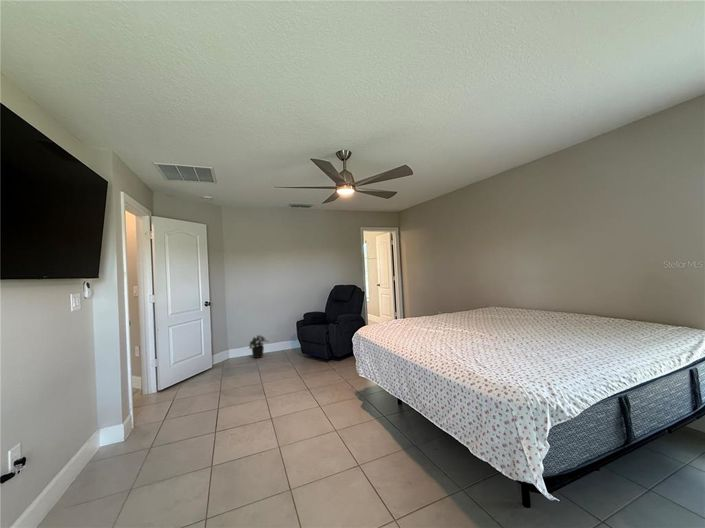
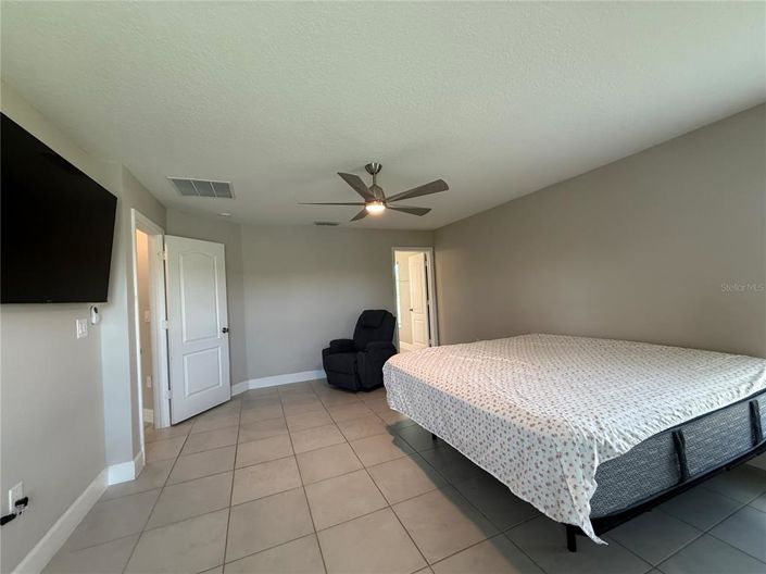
- potted plant [248,334,270,359]
